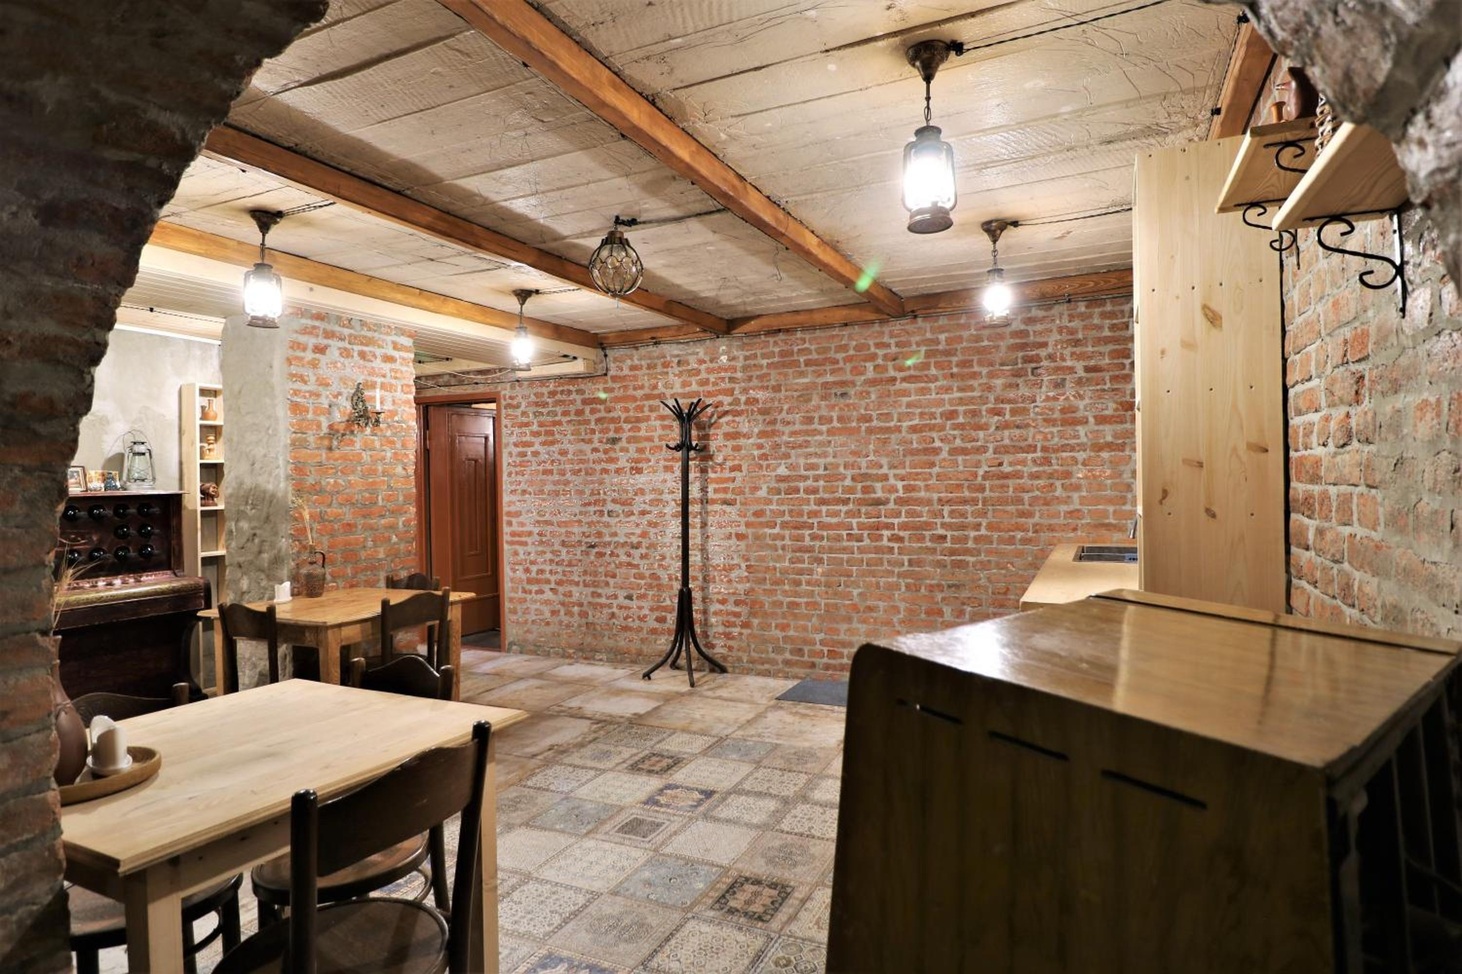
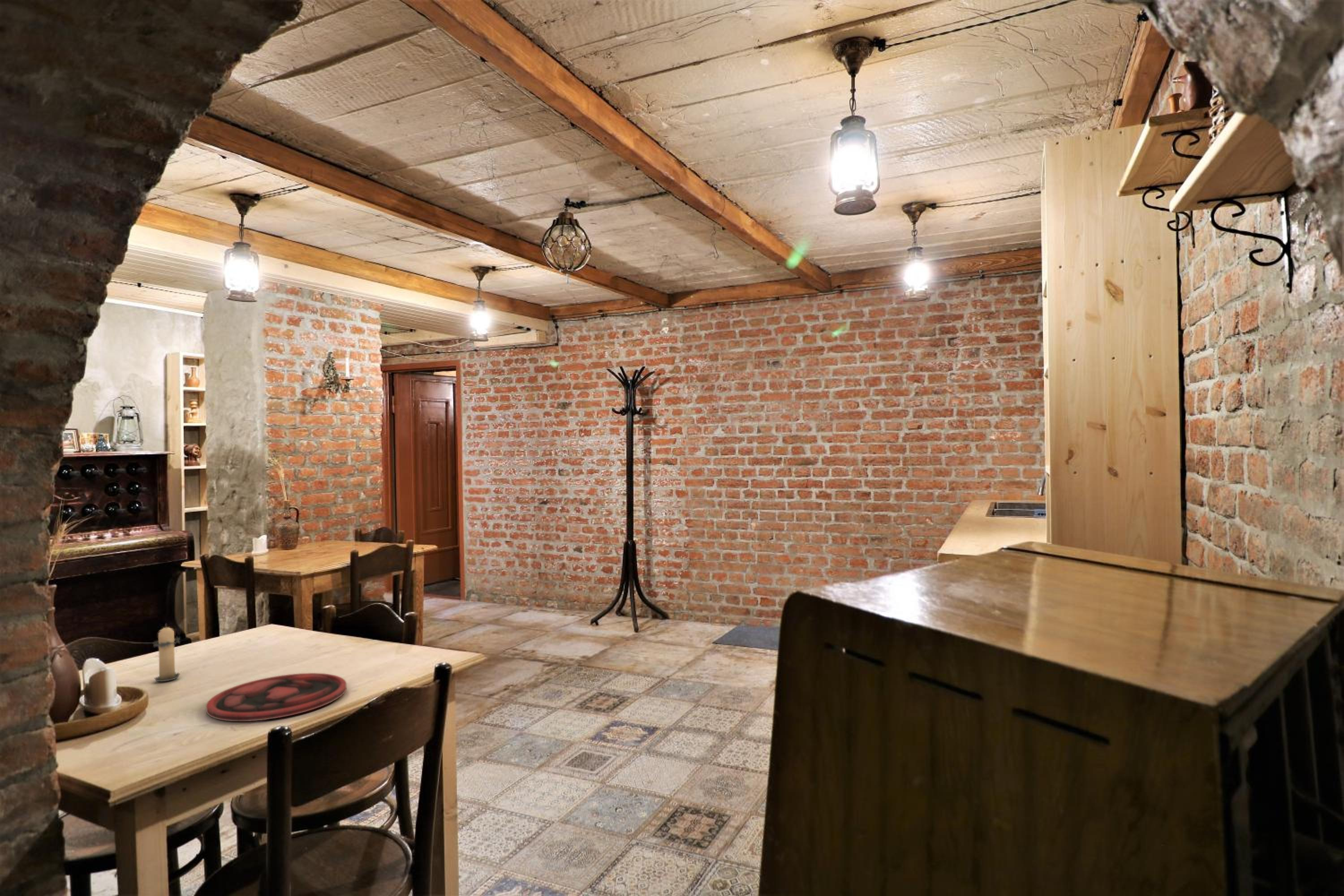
+ plate [206,672,347,722]
+ candle [151,623,181,682]
